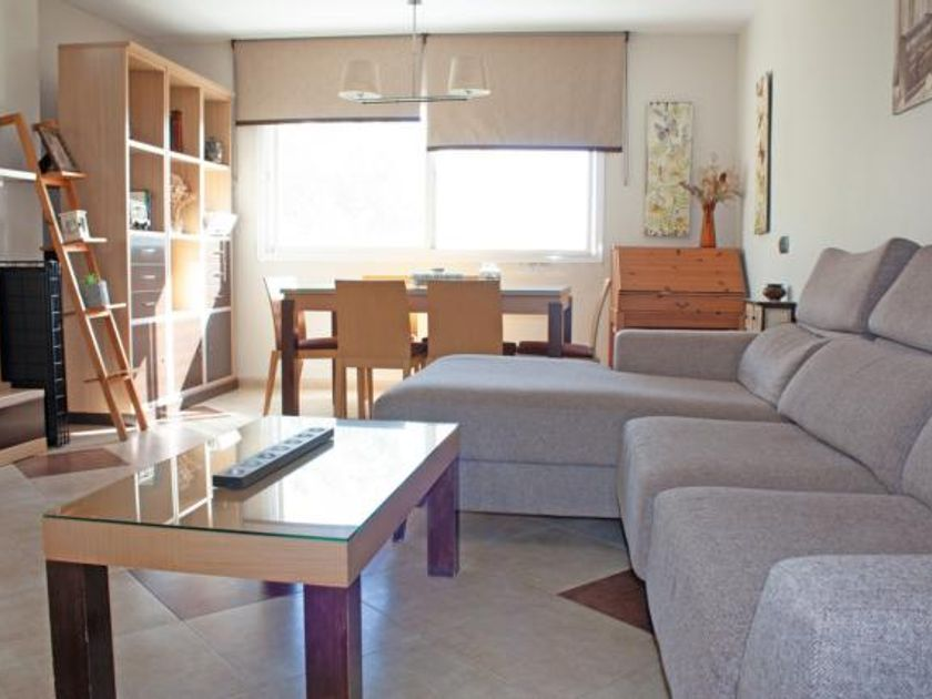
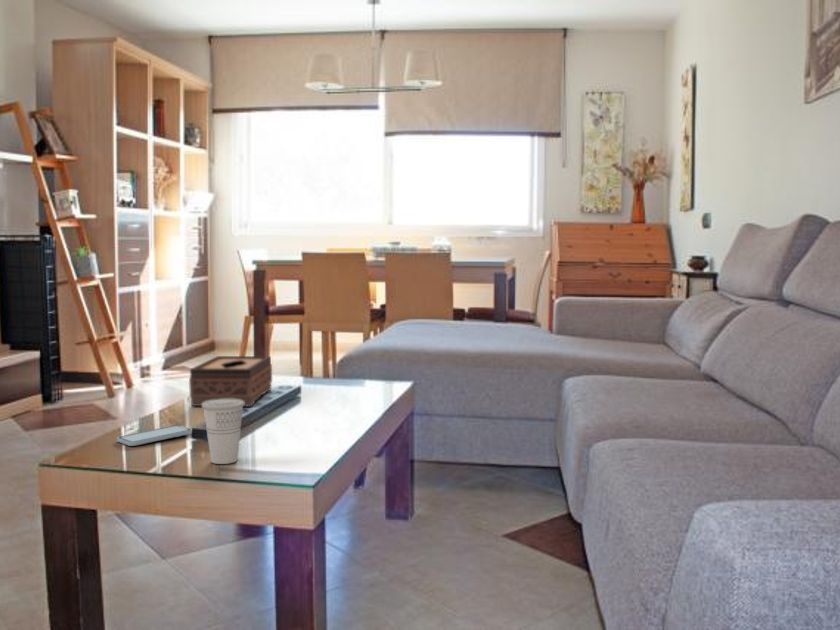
+ cup [201,399,244,465]
+ smartphone [116,424,193,447]
+ tissue box [188,355,273,408]
